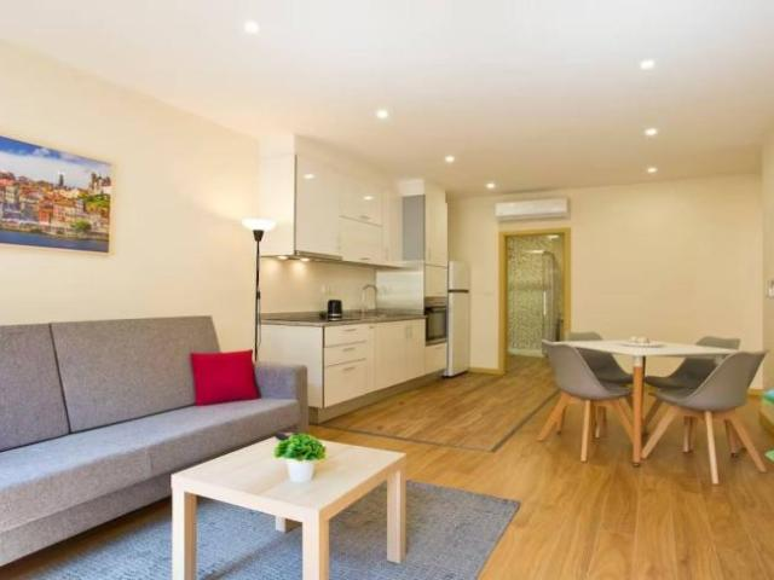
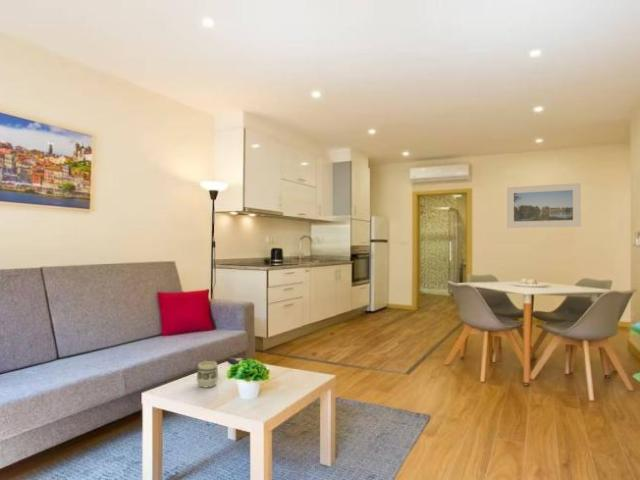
+ cup [196,360,219,389]
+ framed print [506,182,582,229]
